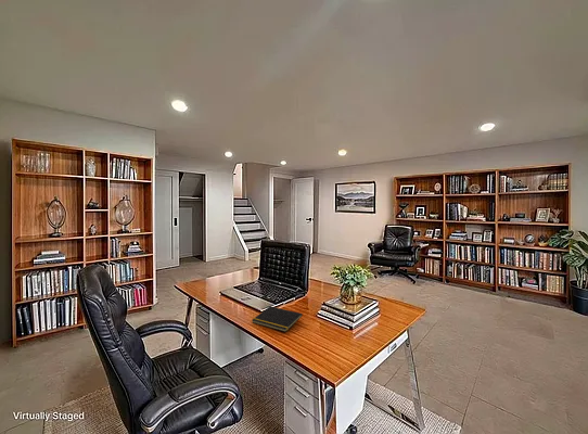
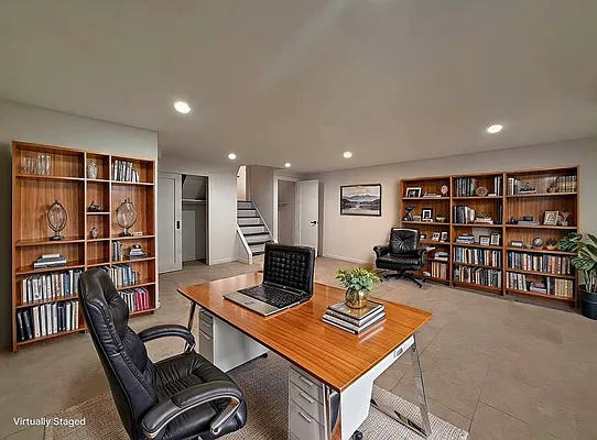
- notepad [252,305,304,333]
